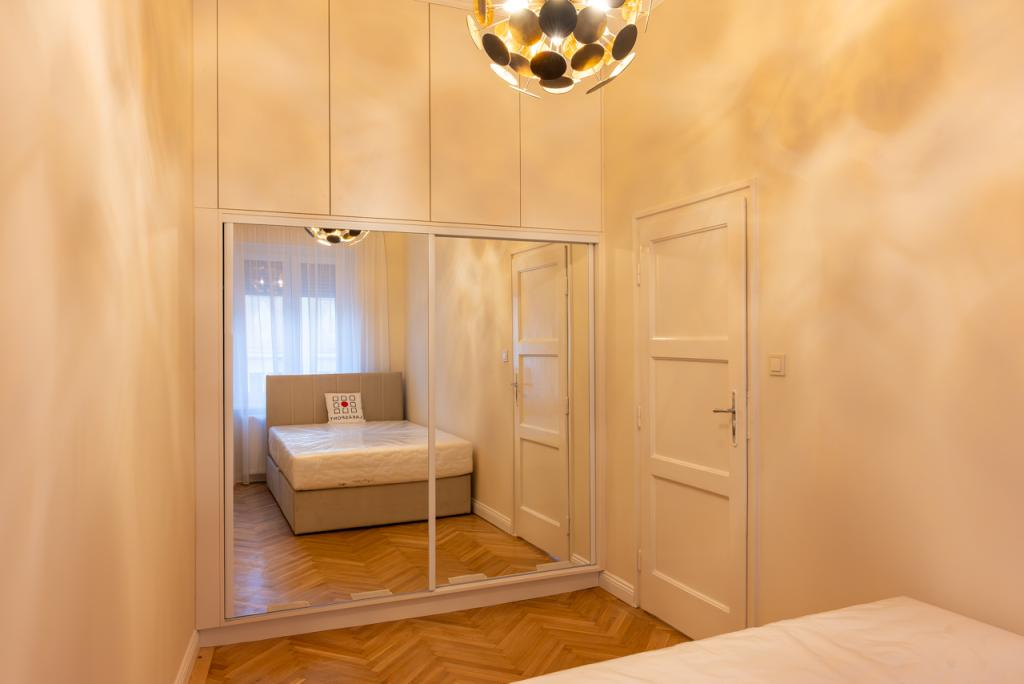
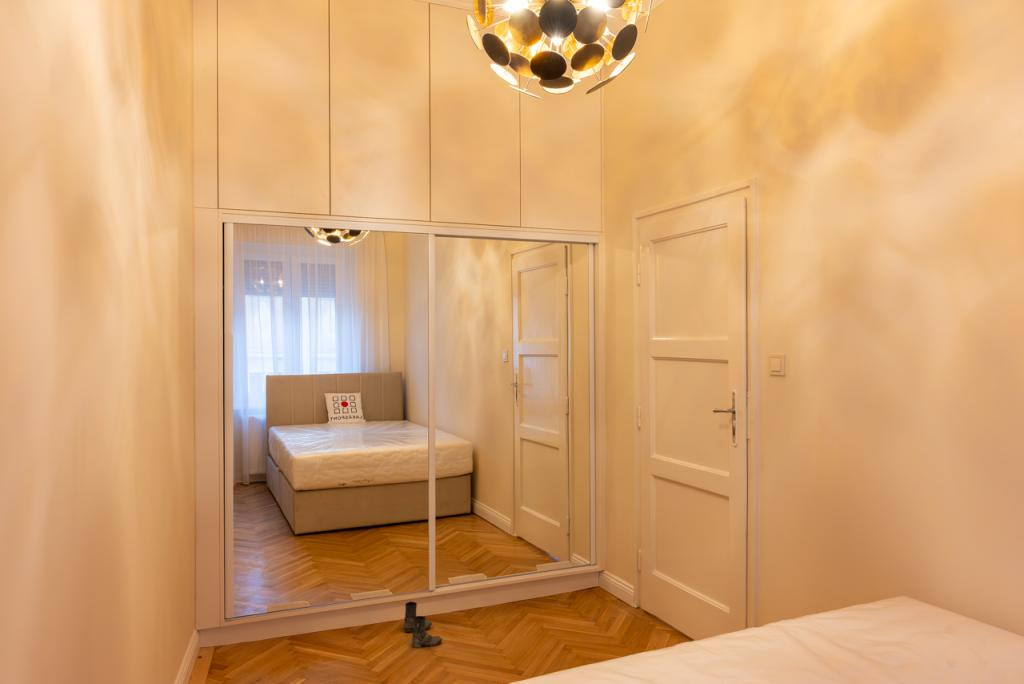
+ boots [403,601,443,649]
